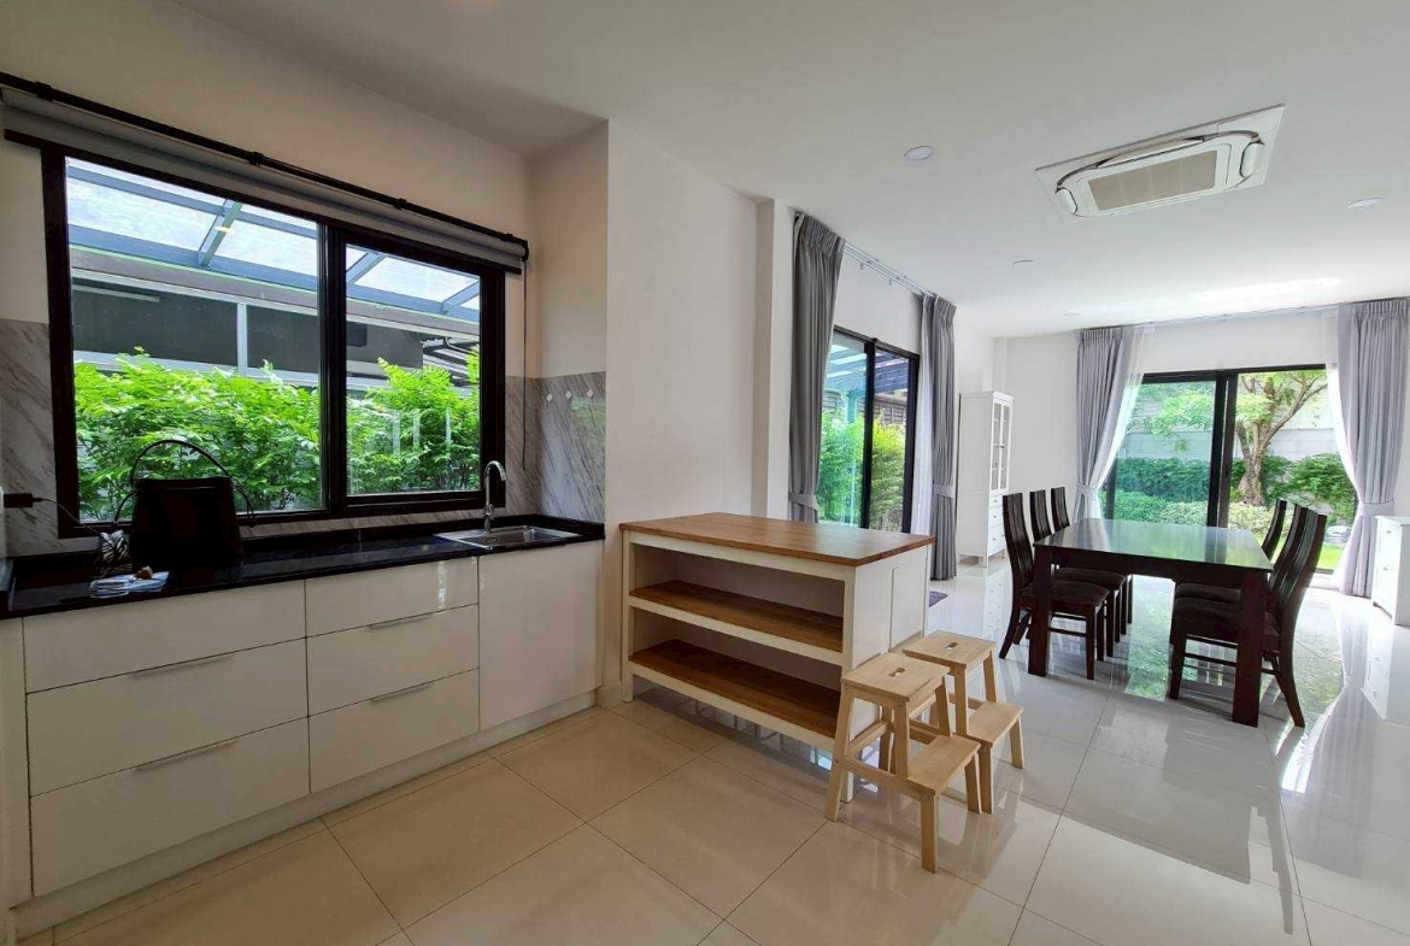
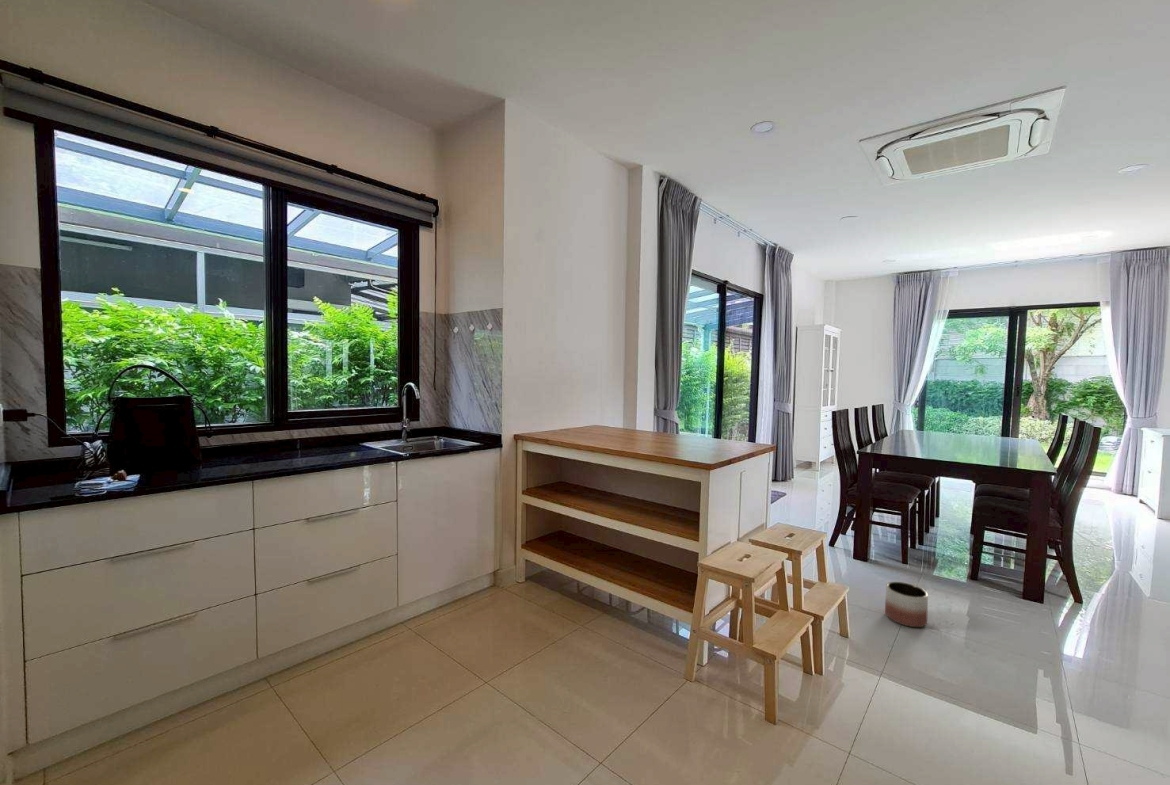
+ planter [884,581,929,628]
